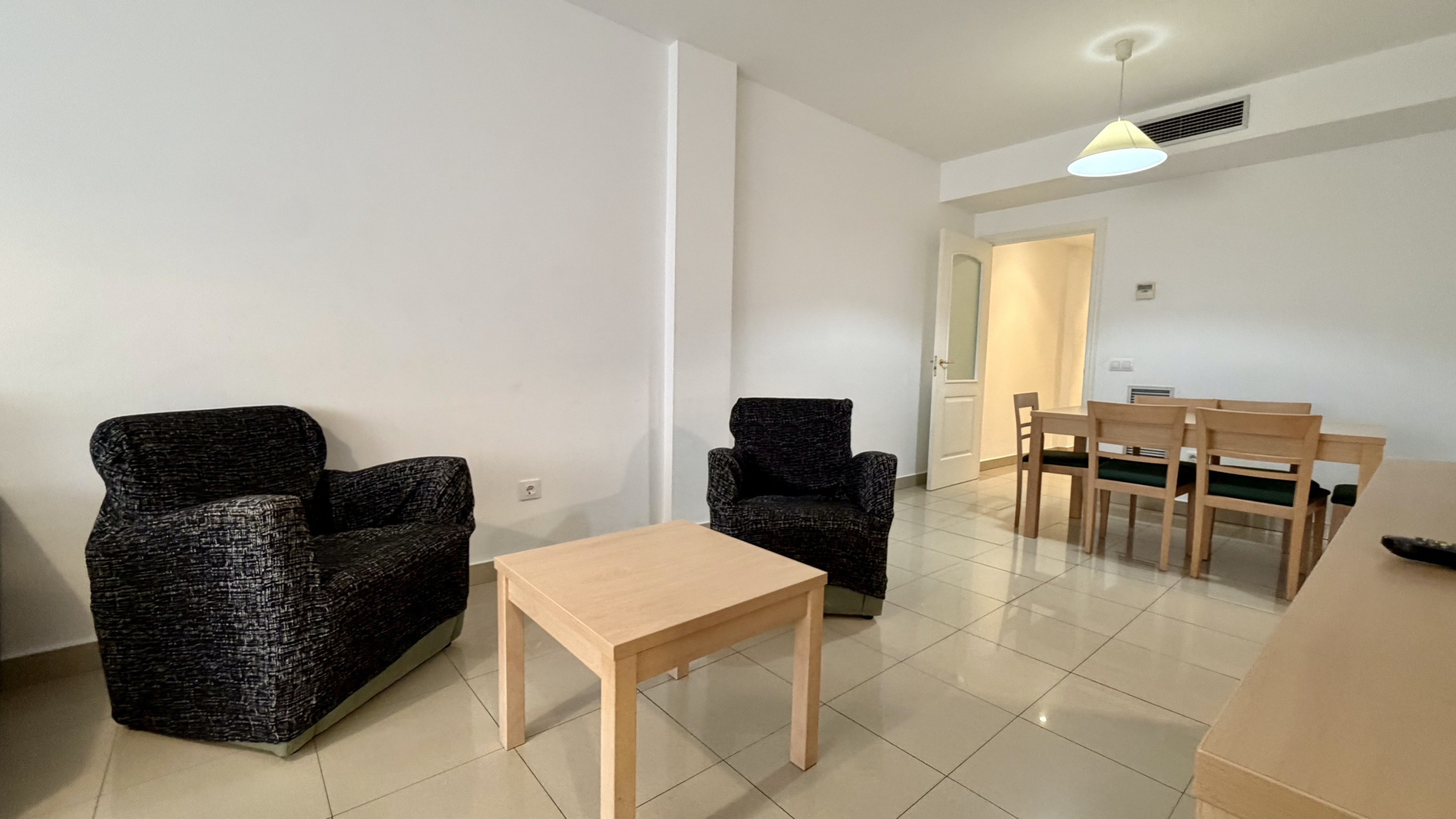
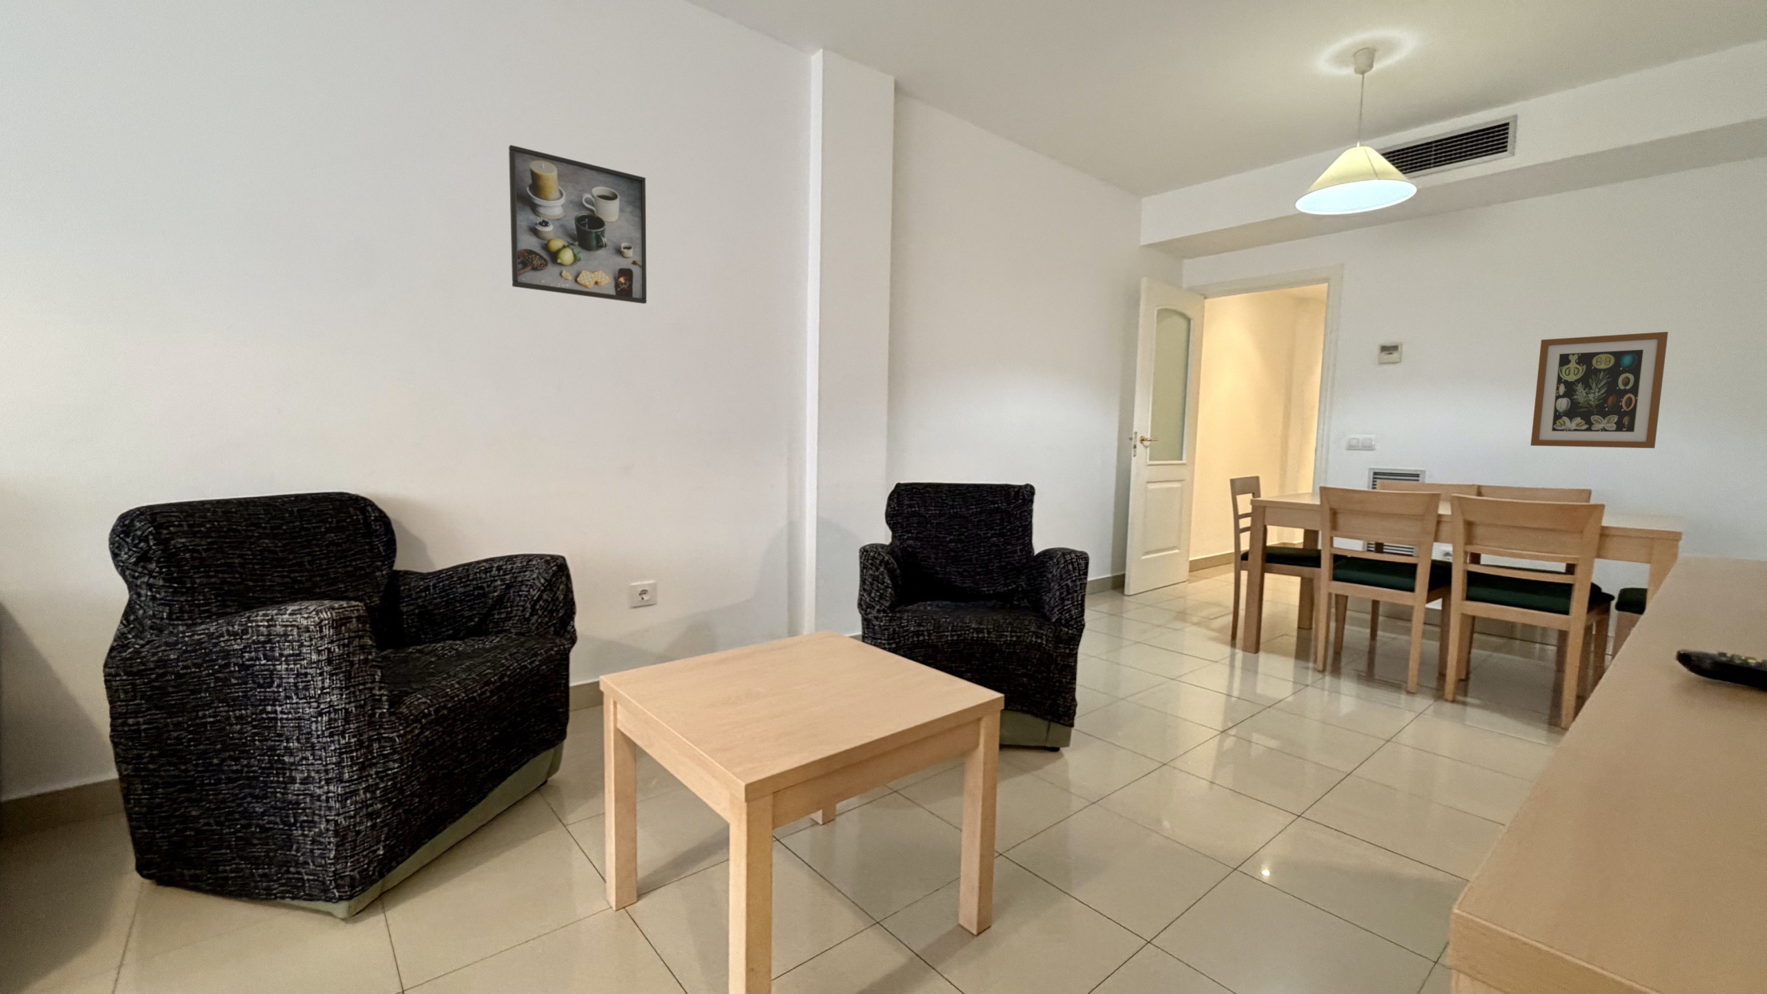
+ wall art [1530,331,1669,449]
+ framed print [508,144,647,305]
